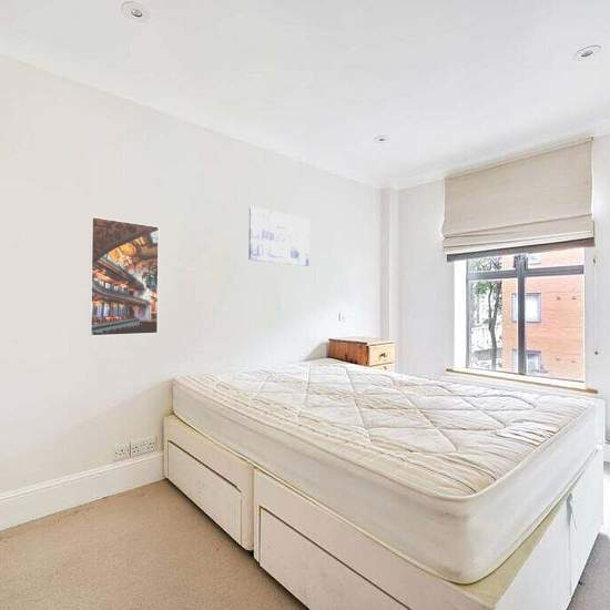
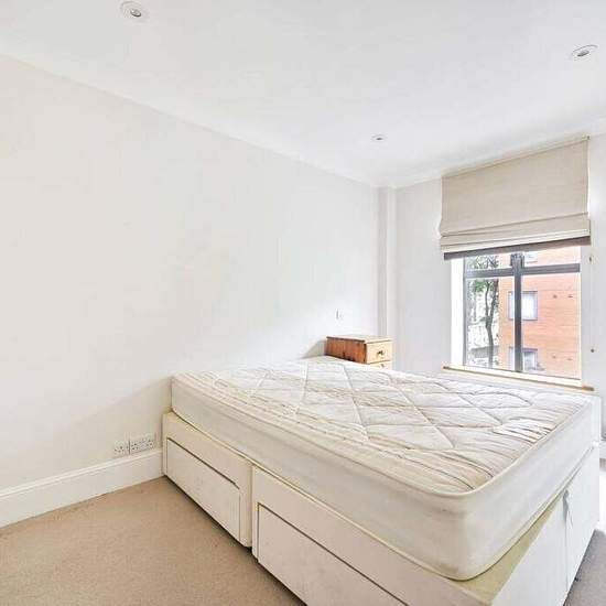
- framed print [88,215,160,337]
- wall art [247,205,311,267]
